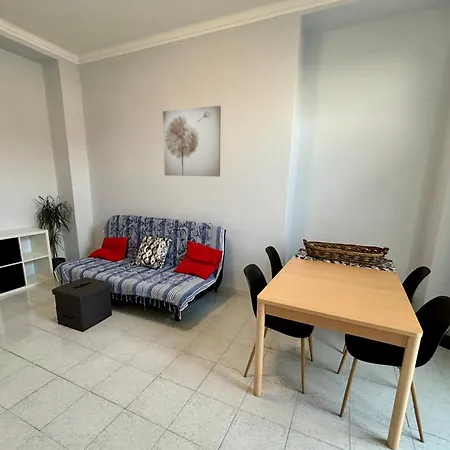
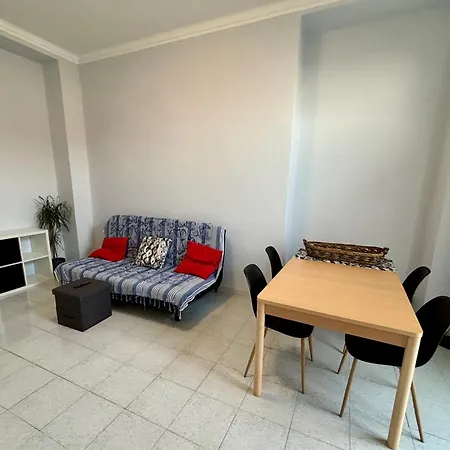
- wall art [162,105,222,178]
